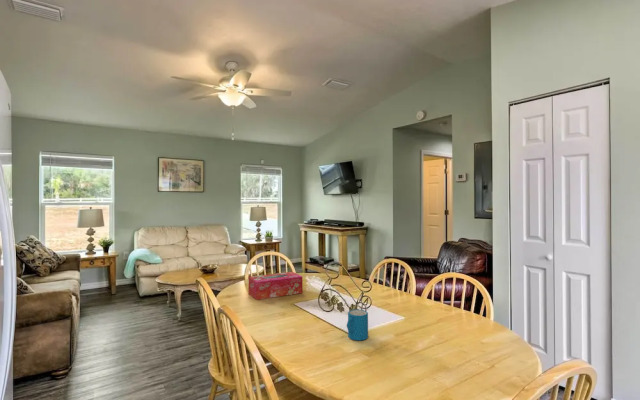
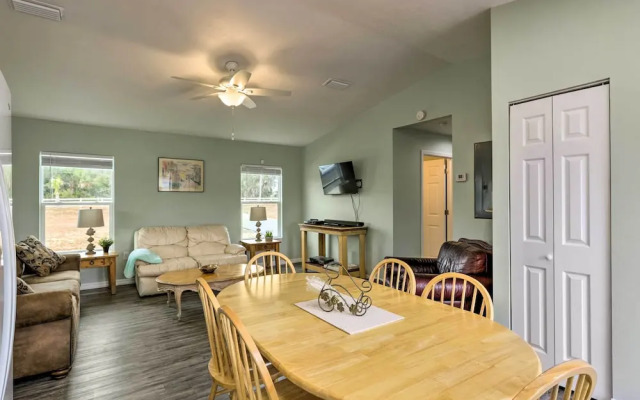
- mug [346,308,369,341]
- tissue box [247,271,304,301]
